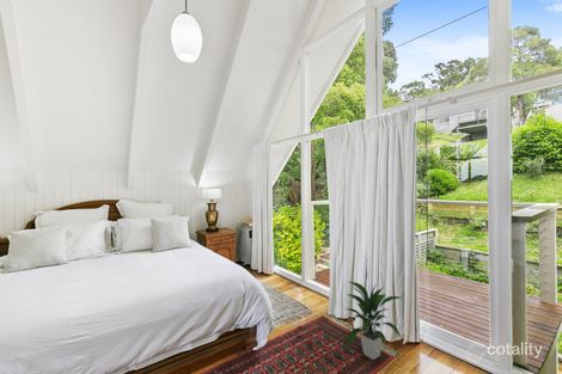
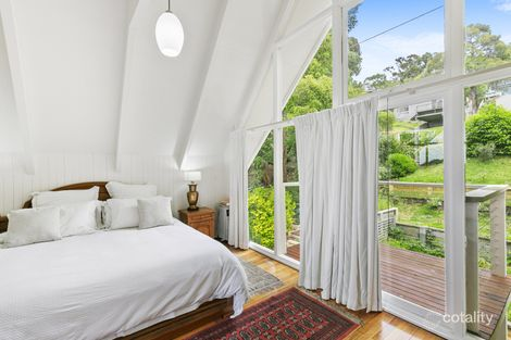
- indoor plant [344,281,402,361]
